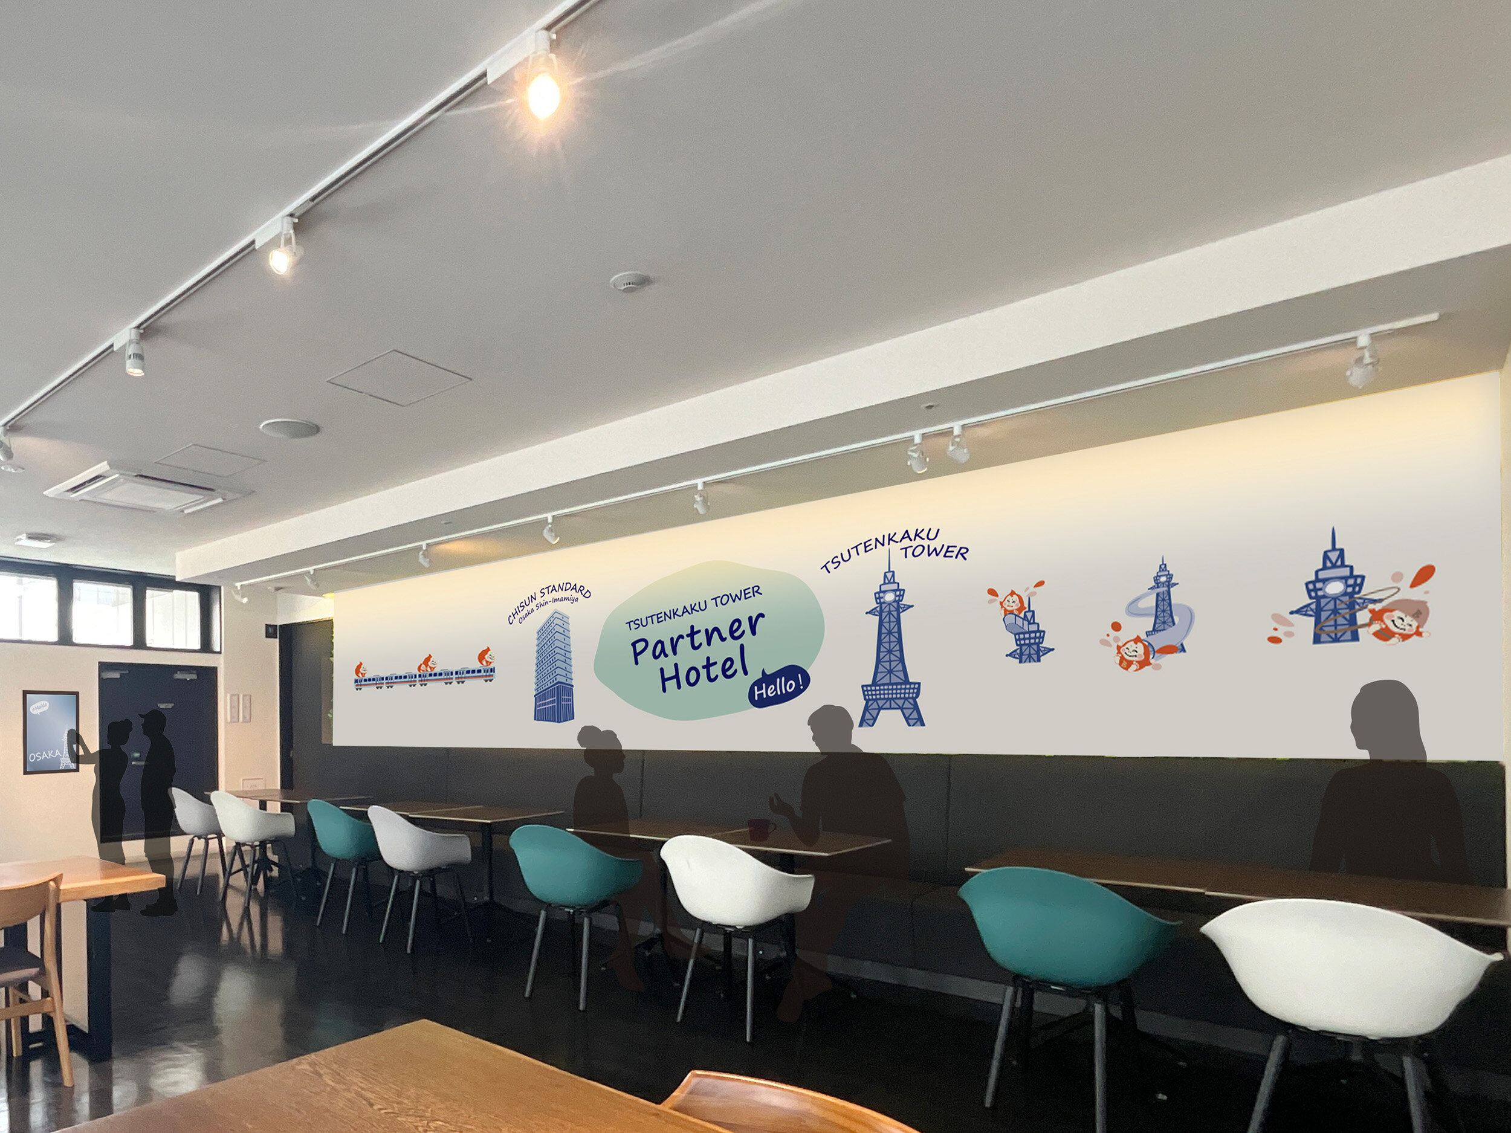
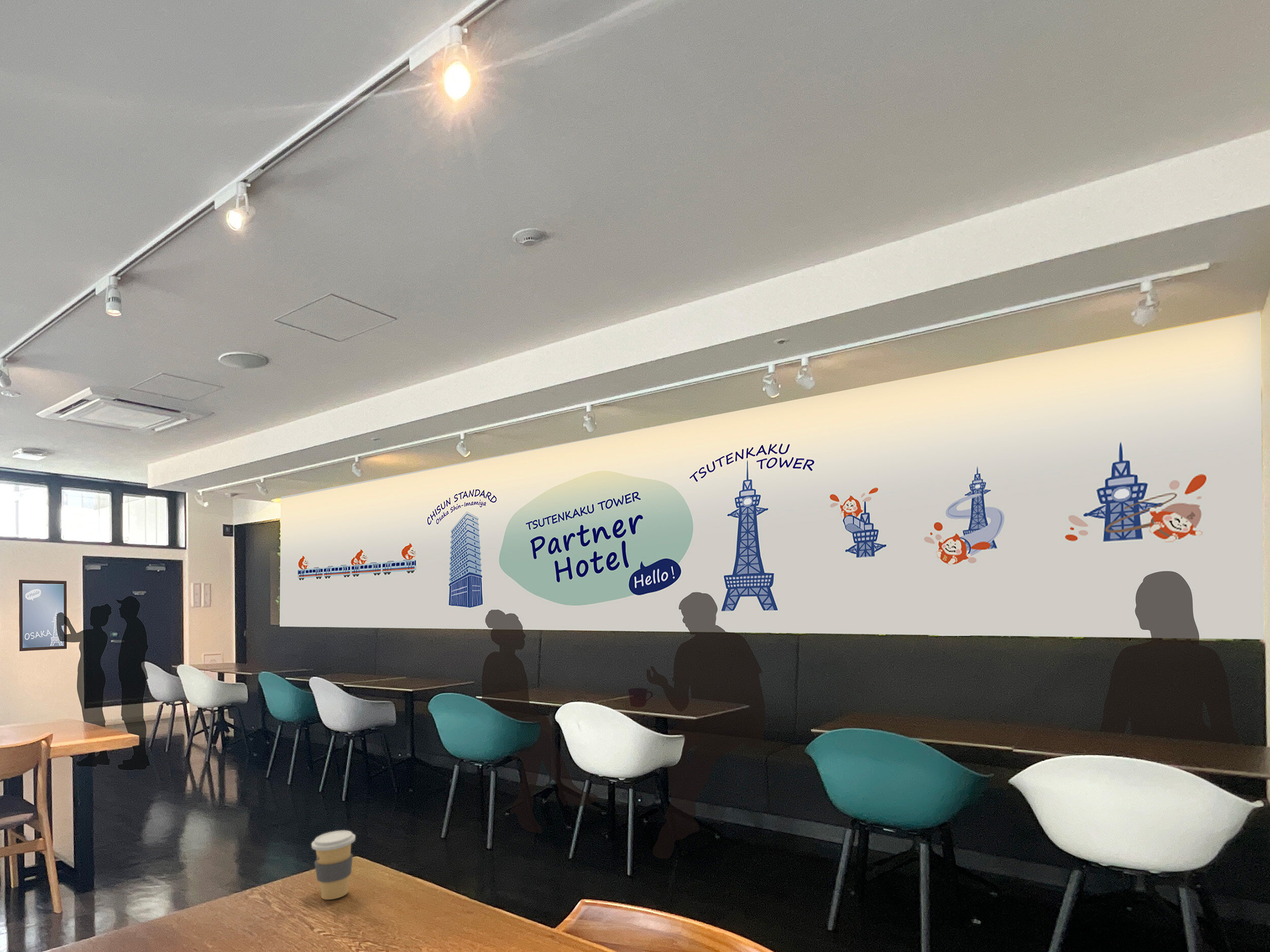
+ coffee cup [311,830,356,900]
